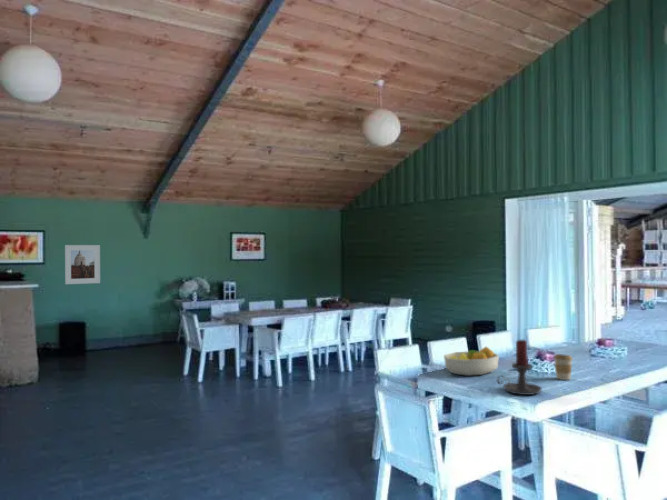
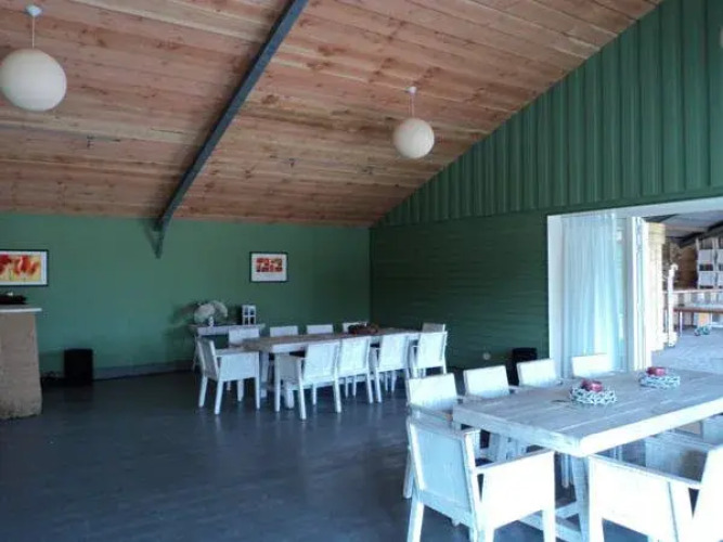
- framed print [64,244,101,285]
- coffee cup [553,353,574,381]
- candle holder [496,339,543,396]
- fruit bowl [443,346,500,377]
